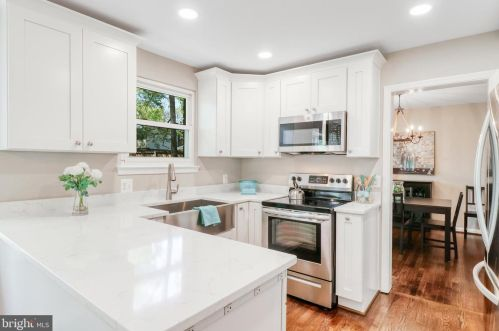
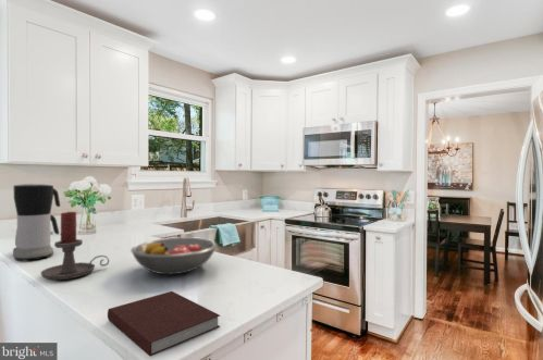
+ candle holder [40,211,110,281]
+ notebook [107,290,221,358]
+ fruit bowl [129,236,219,275]
+ coffee maker [12,183,61,262]
